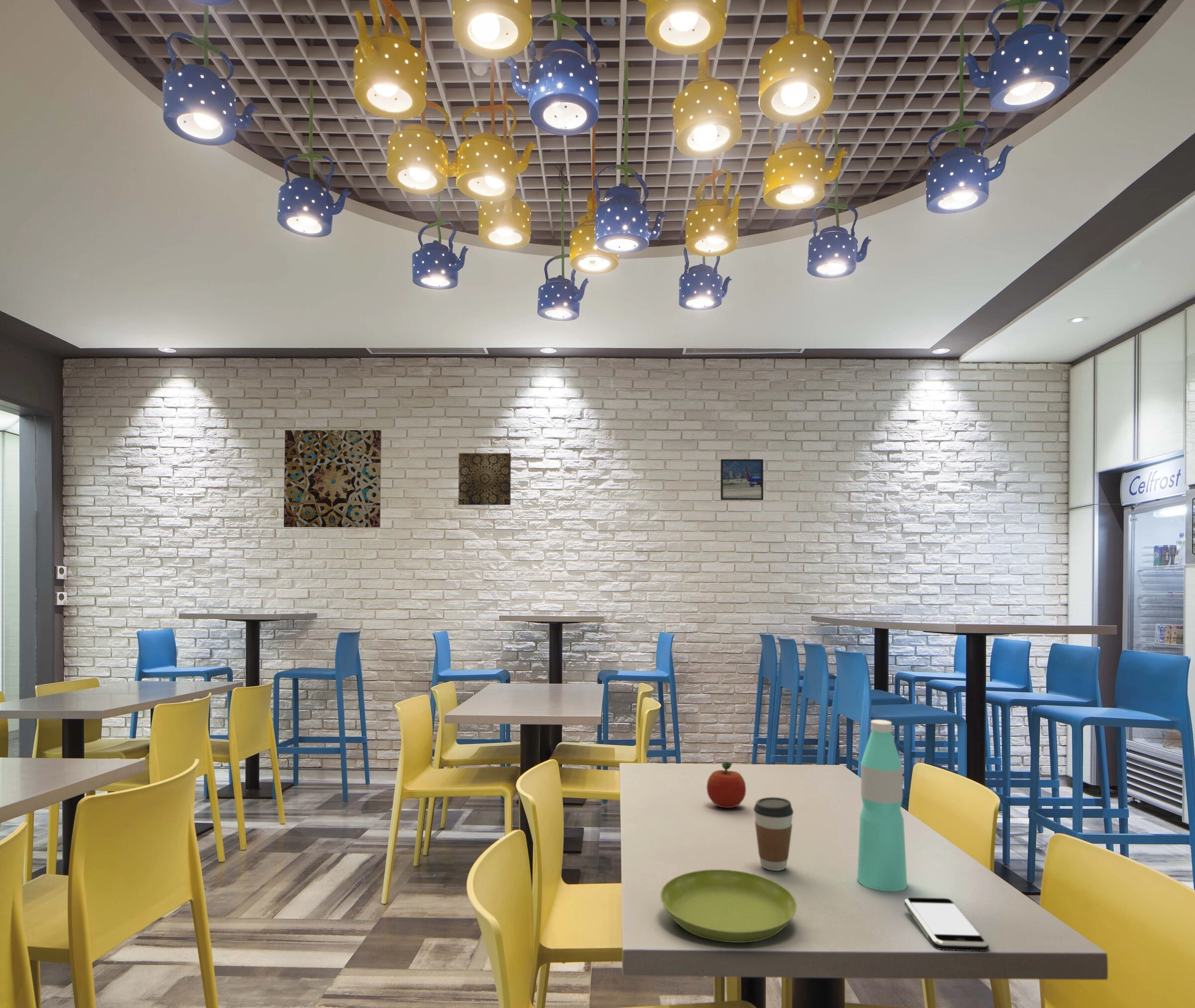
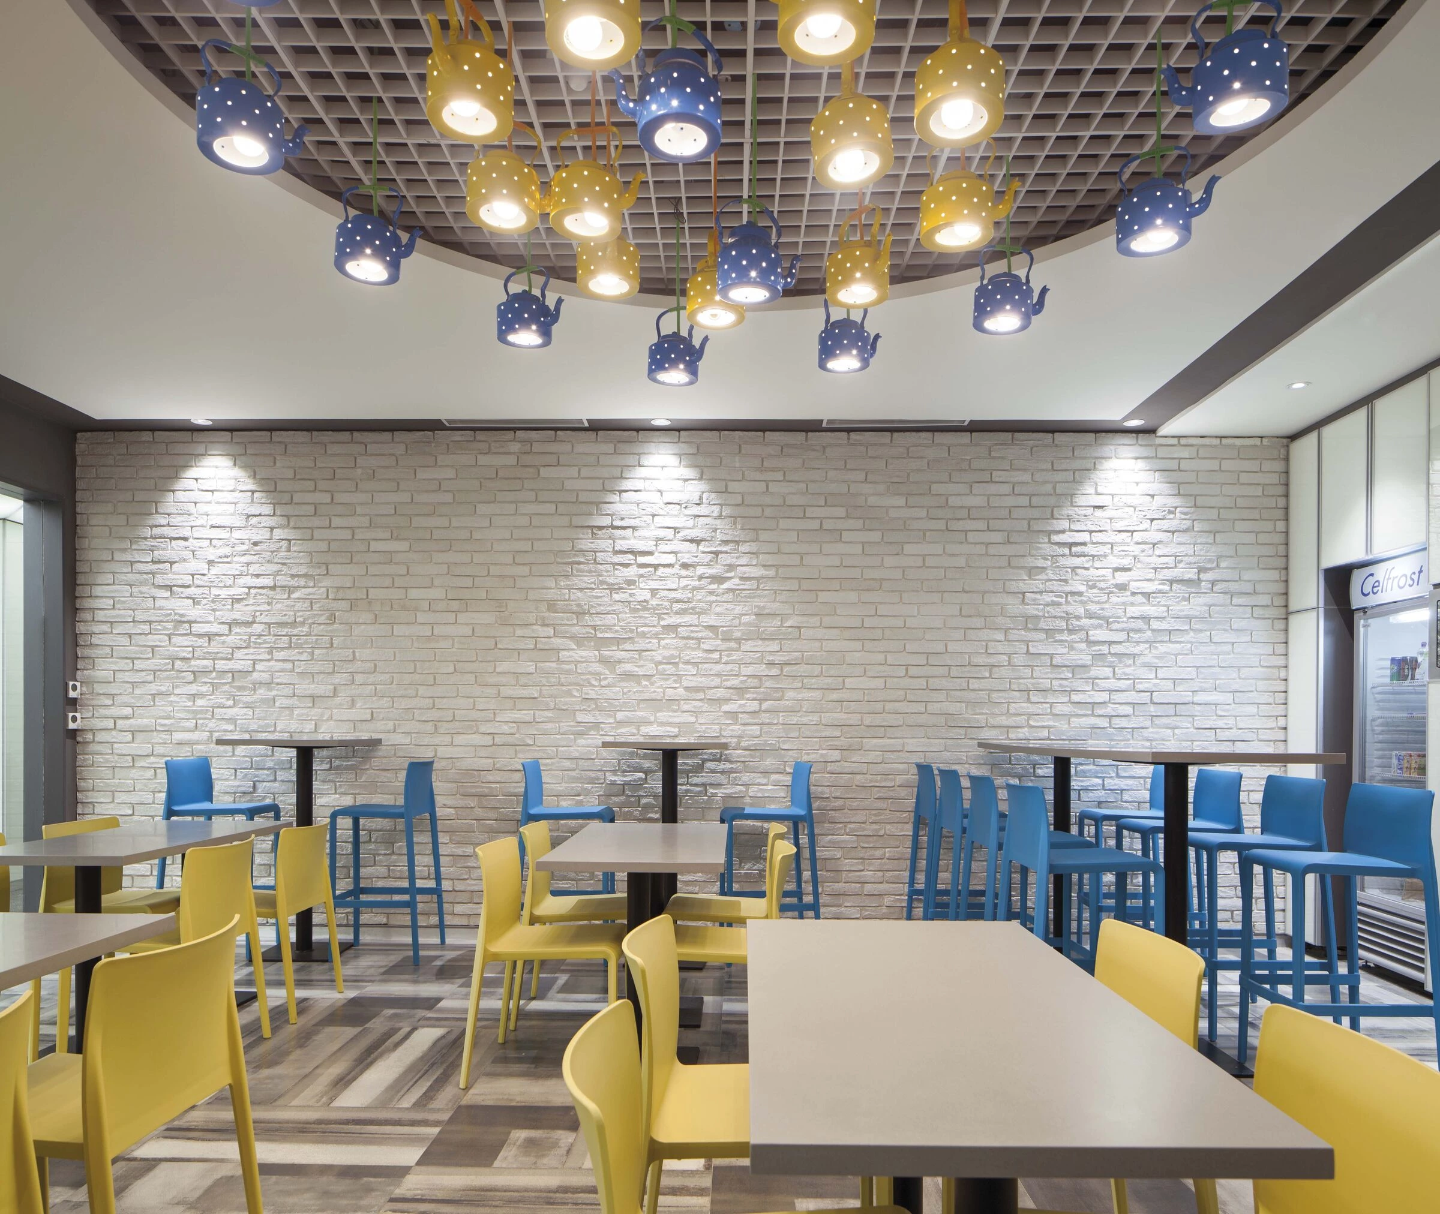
- smartphone [904,897,989,952]
- wall art [458,453,511,505]
- wall art [283,430,382,528]
- fruit [706,761,746,809]
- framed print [720,459,764,501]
- water bottle [857,719,908,891]
- saucer [660,869,797,943]
- coffee cup [753,797,794,872]
